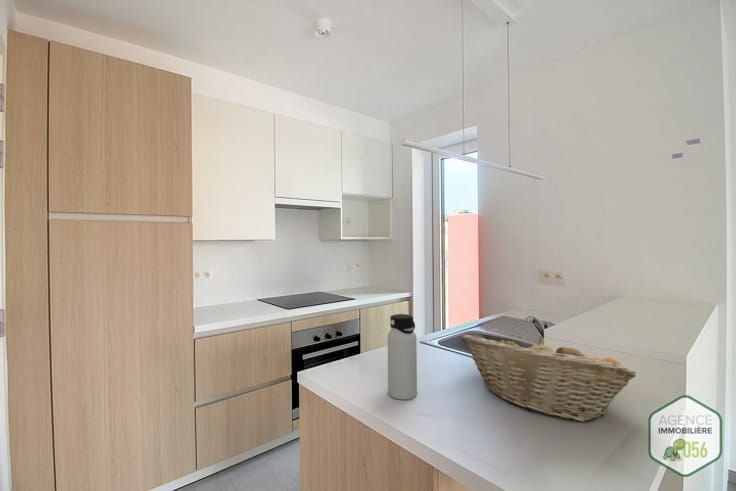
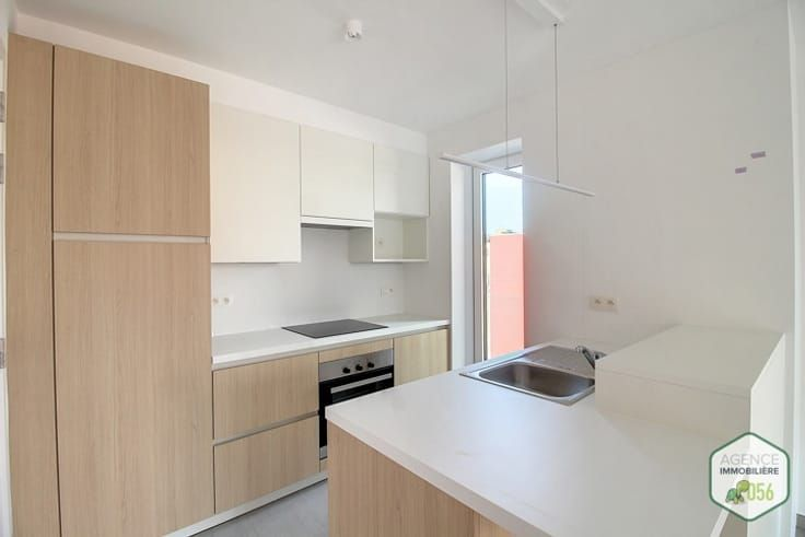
- fruit basket [460,333,637,423]
- water bottle [387,313,418,400]
